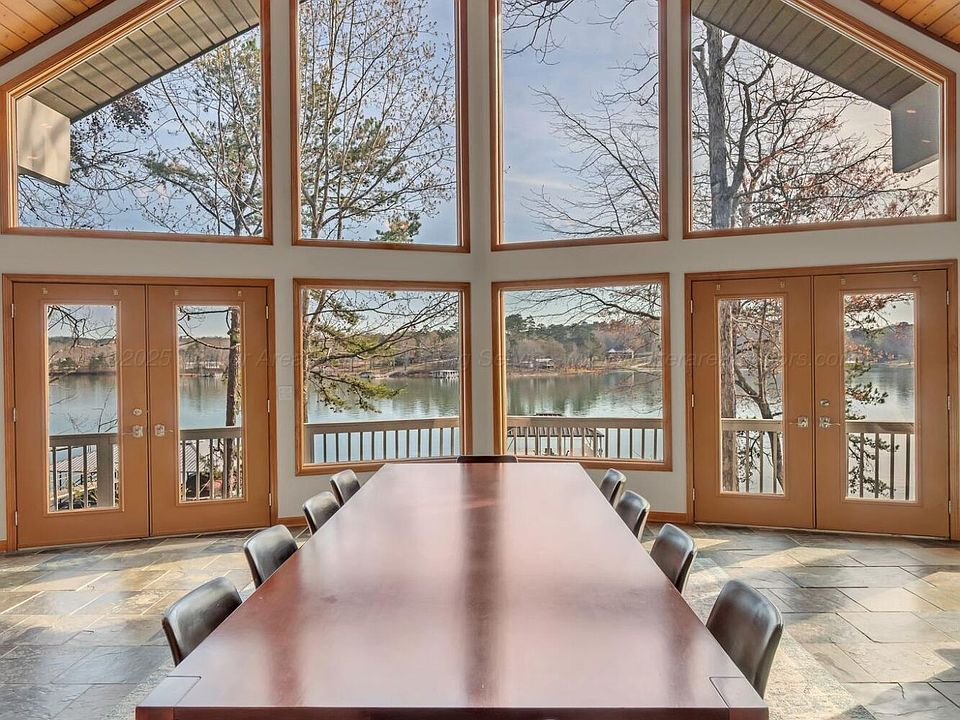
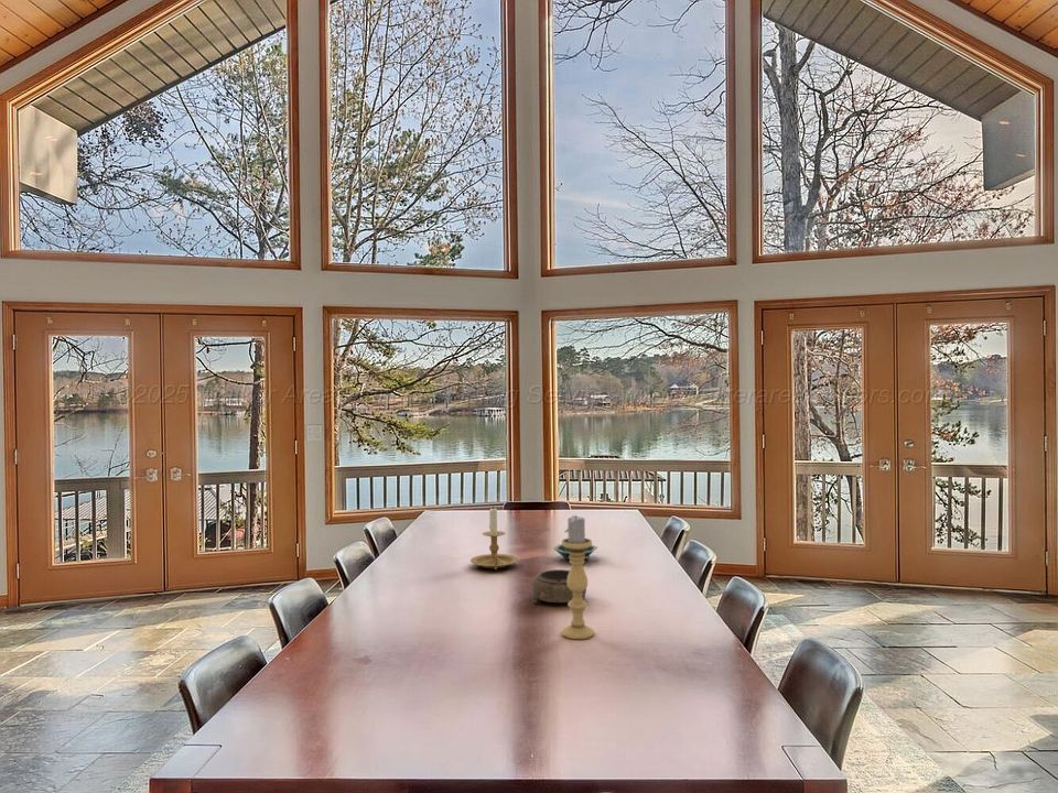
+ candle holder [561,514,595,640]
+ terrarium [552,514,598,562]
+ decorative bowl [531,568,587,605]
+ candle holder [469,506,519,571]
